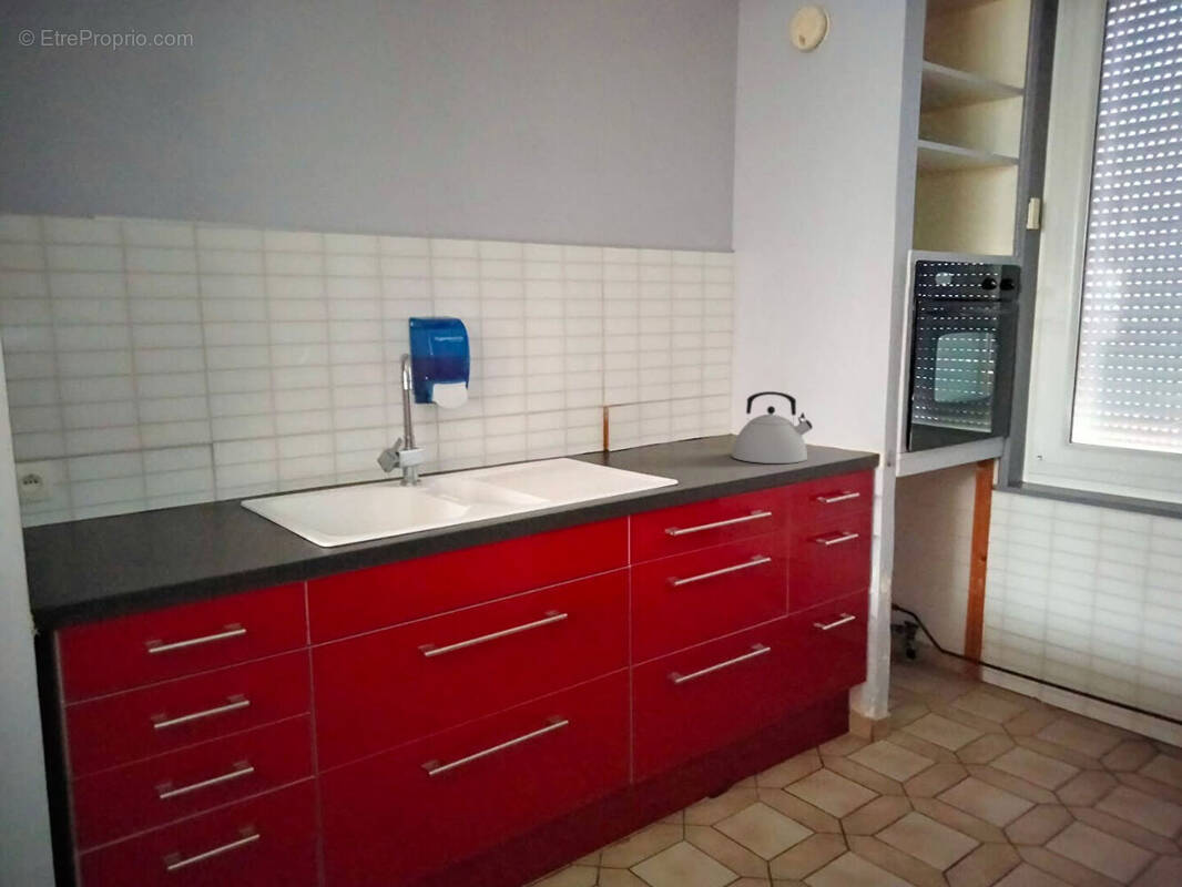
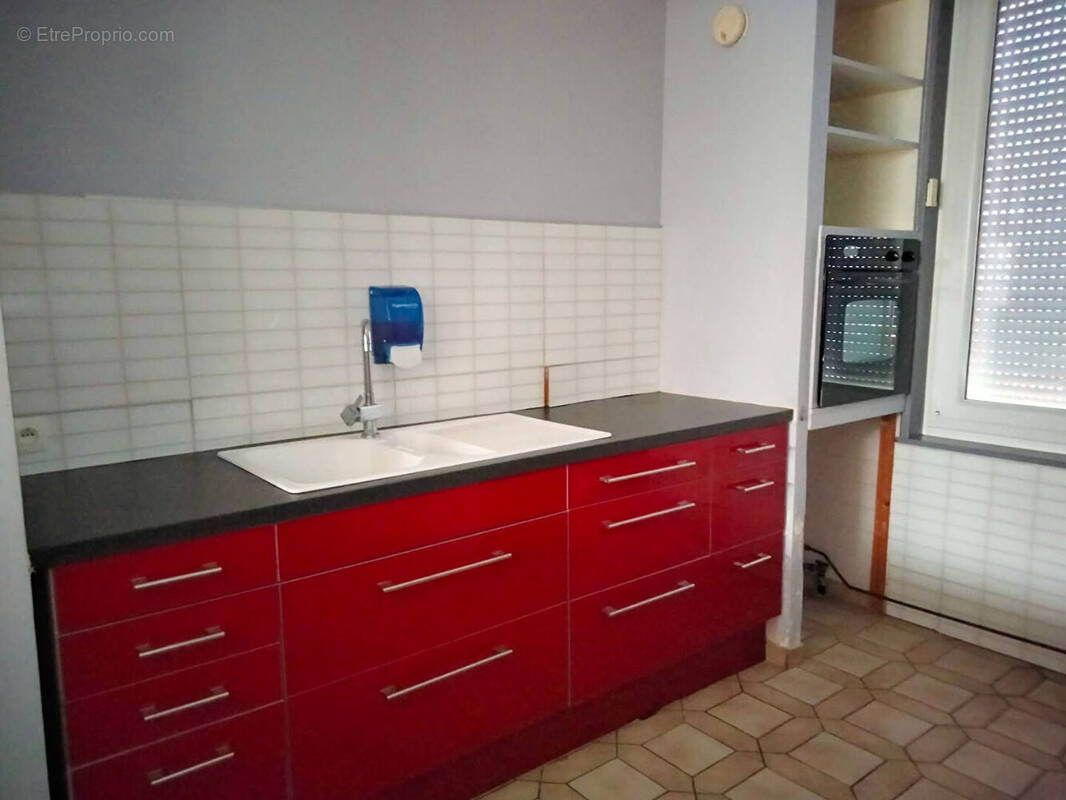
- kettle [731,390,814,465]
